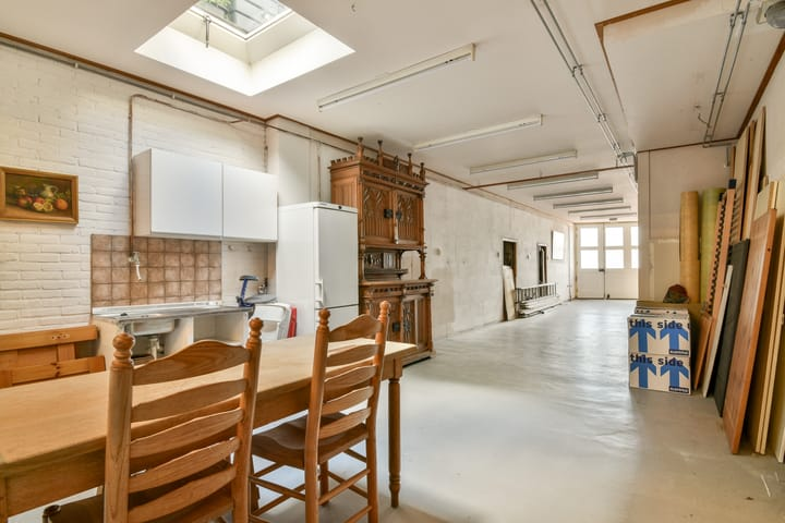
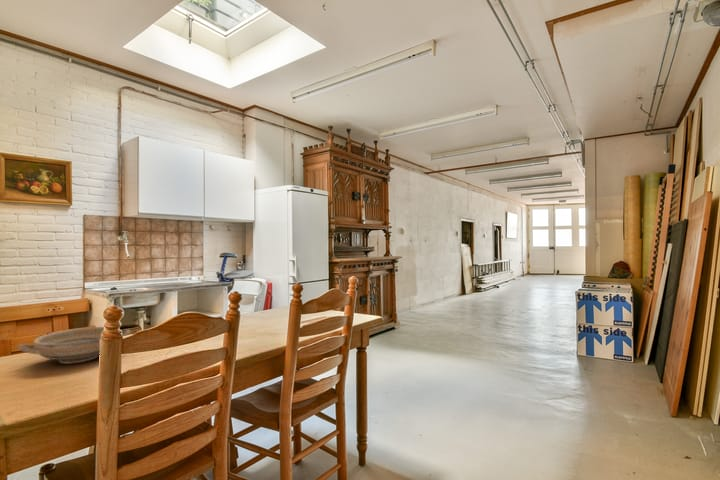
+ ceramic bowl [17,326,131,365]
